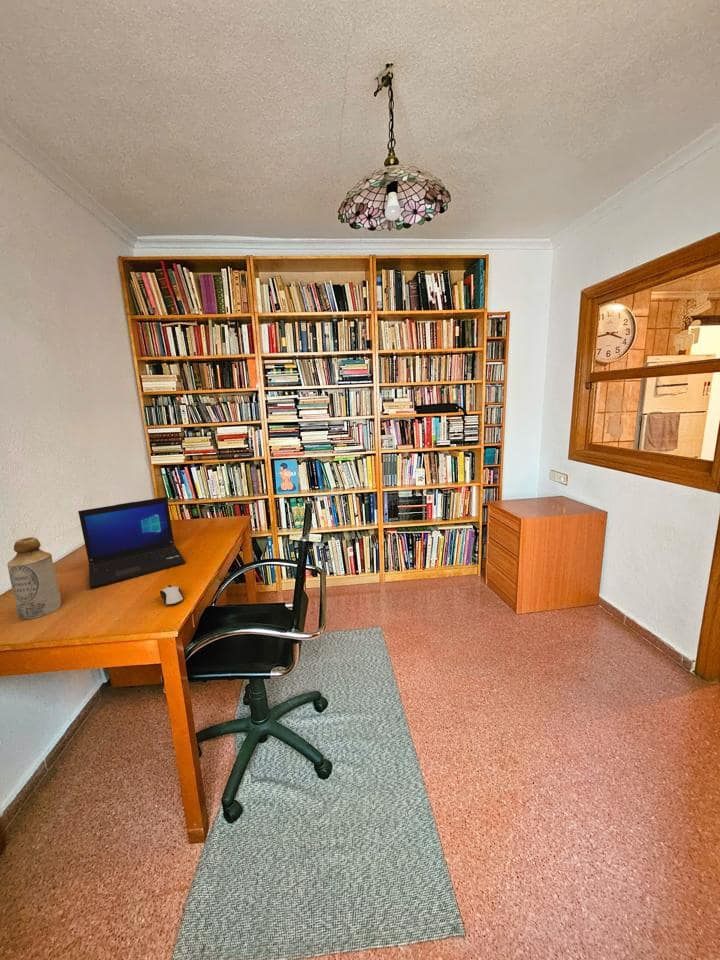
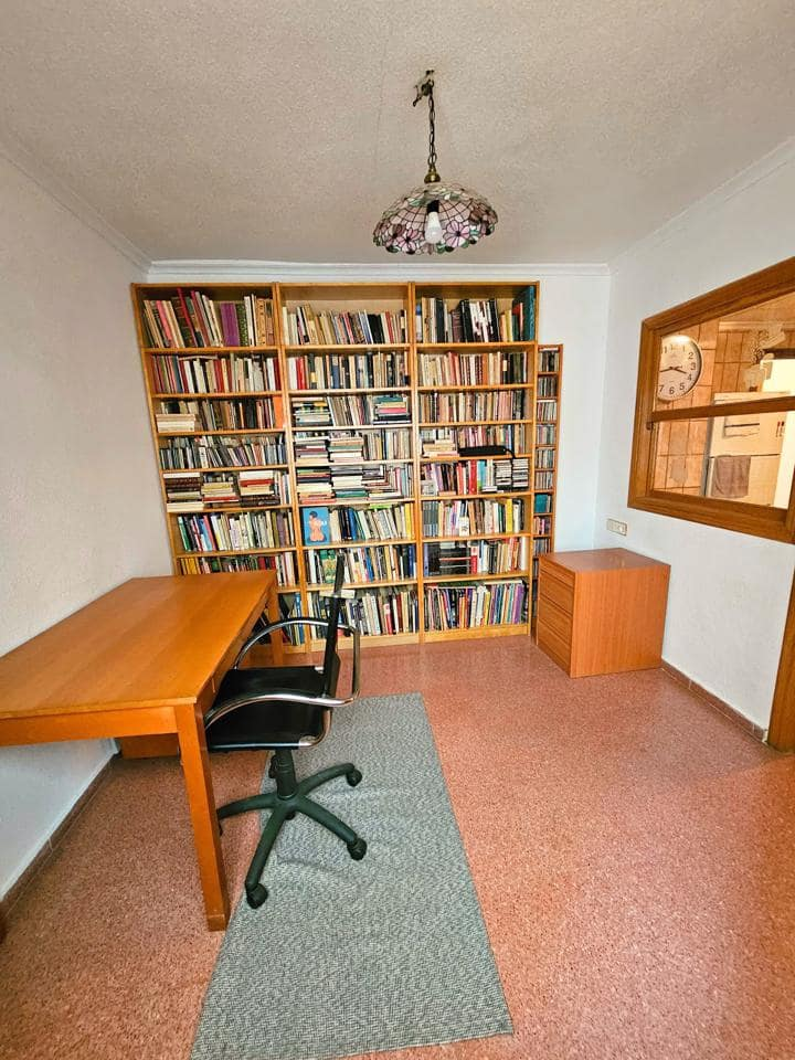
- bottle [6,536,62,620]
- computer mouse [159,584,184,606]
- laptop [77,496,186,589]
